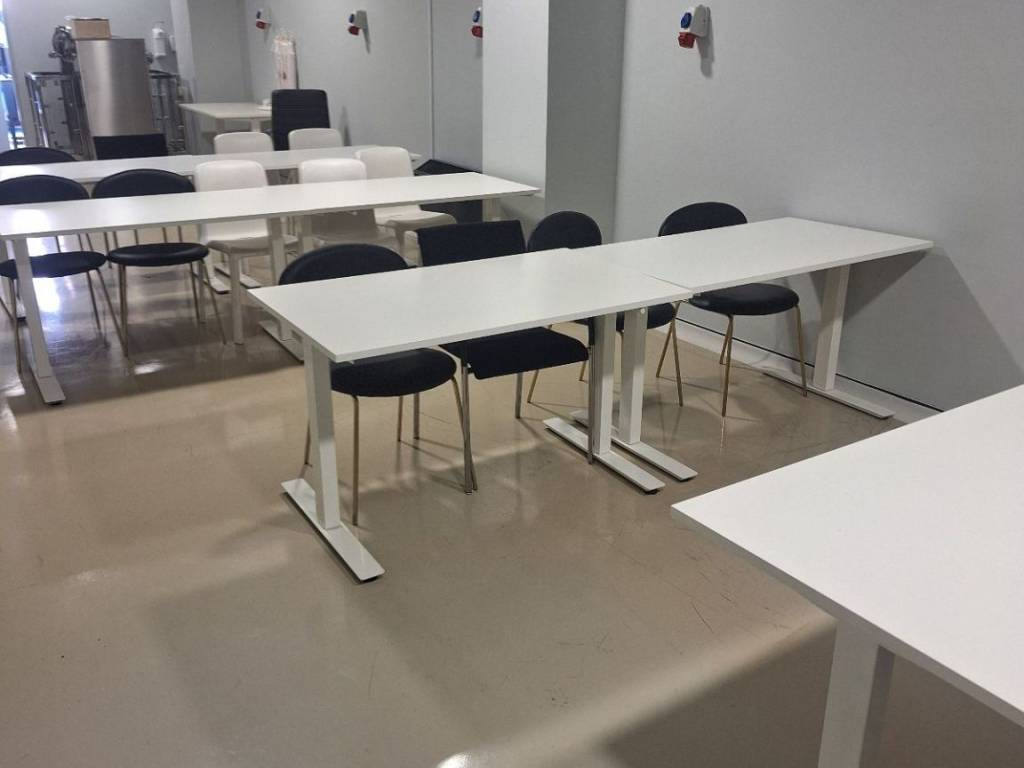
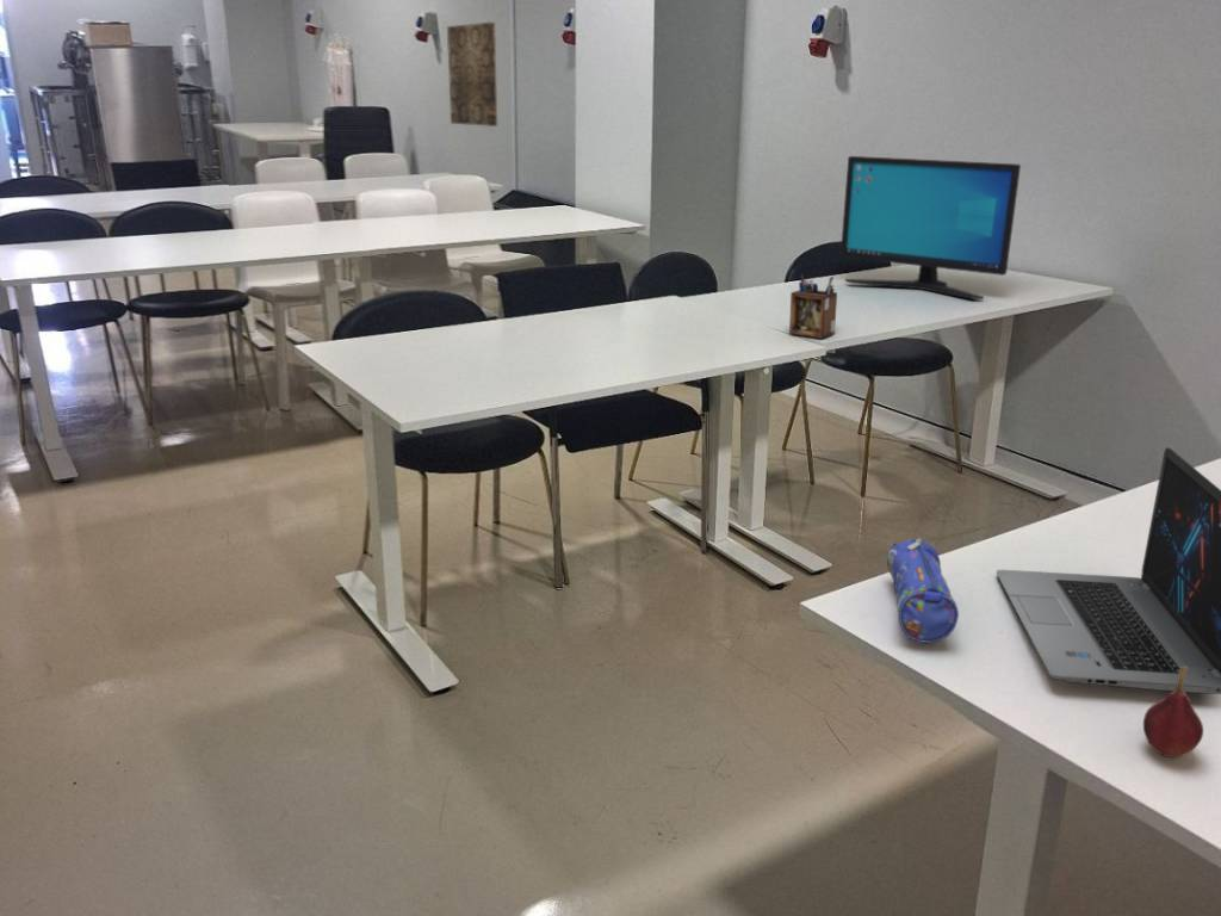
+ laptop [996,446,1221,695]
+ wall art [446,21,498,128]
+ fruit [1142,666,1204,759]
+ pencil case [886,537,960,644]
+ computer monitor [839,155,1022,301]
+ desk organizer [788,273,838,340]
